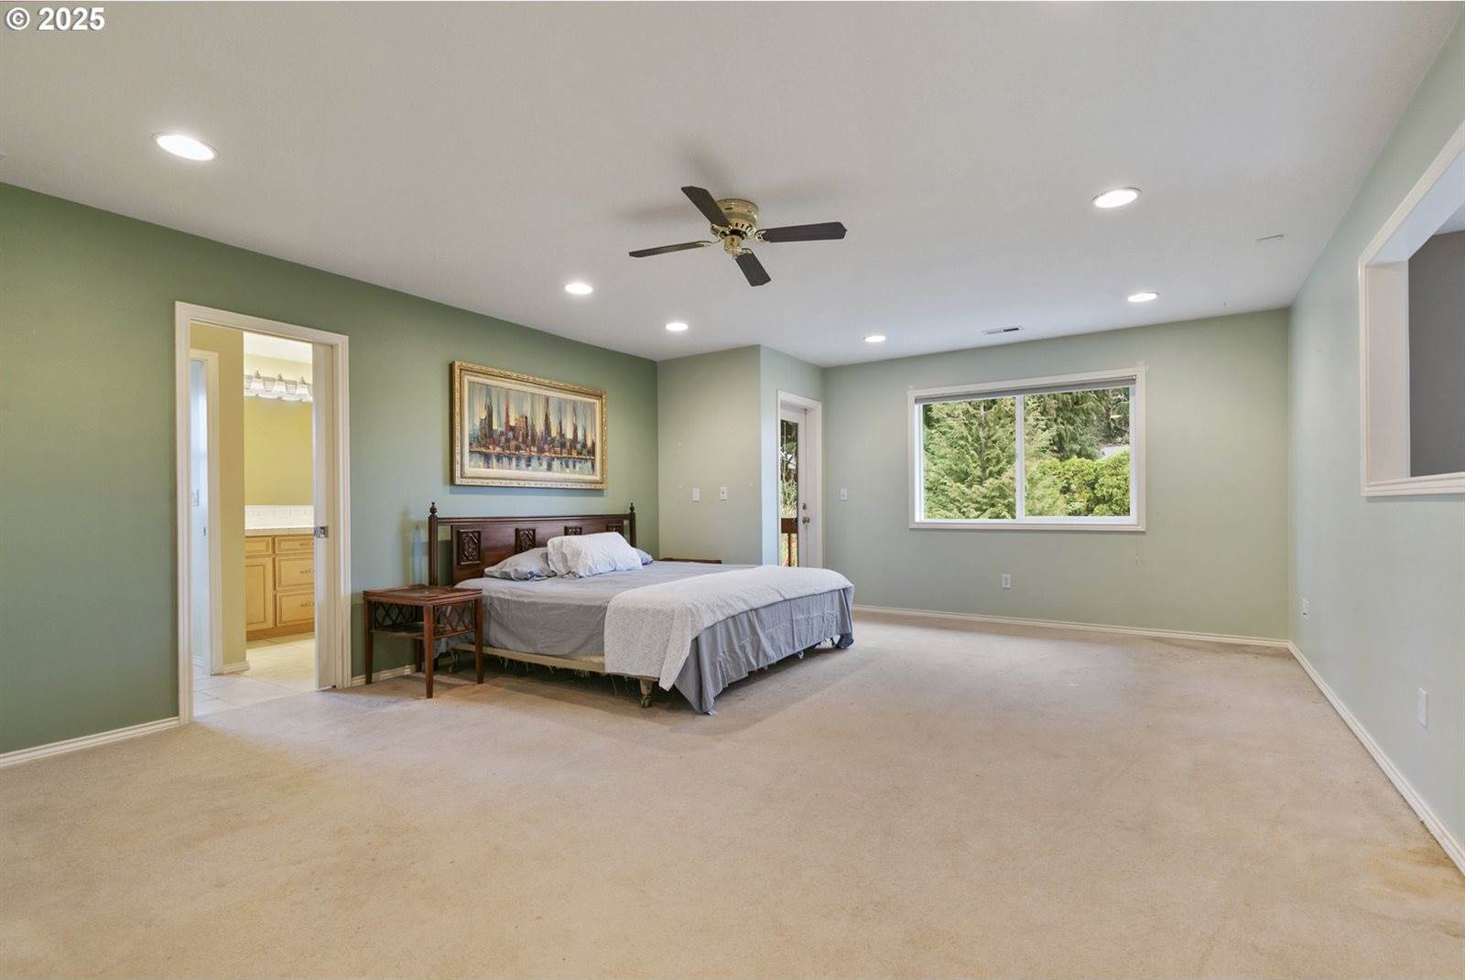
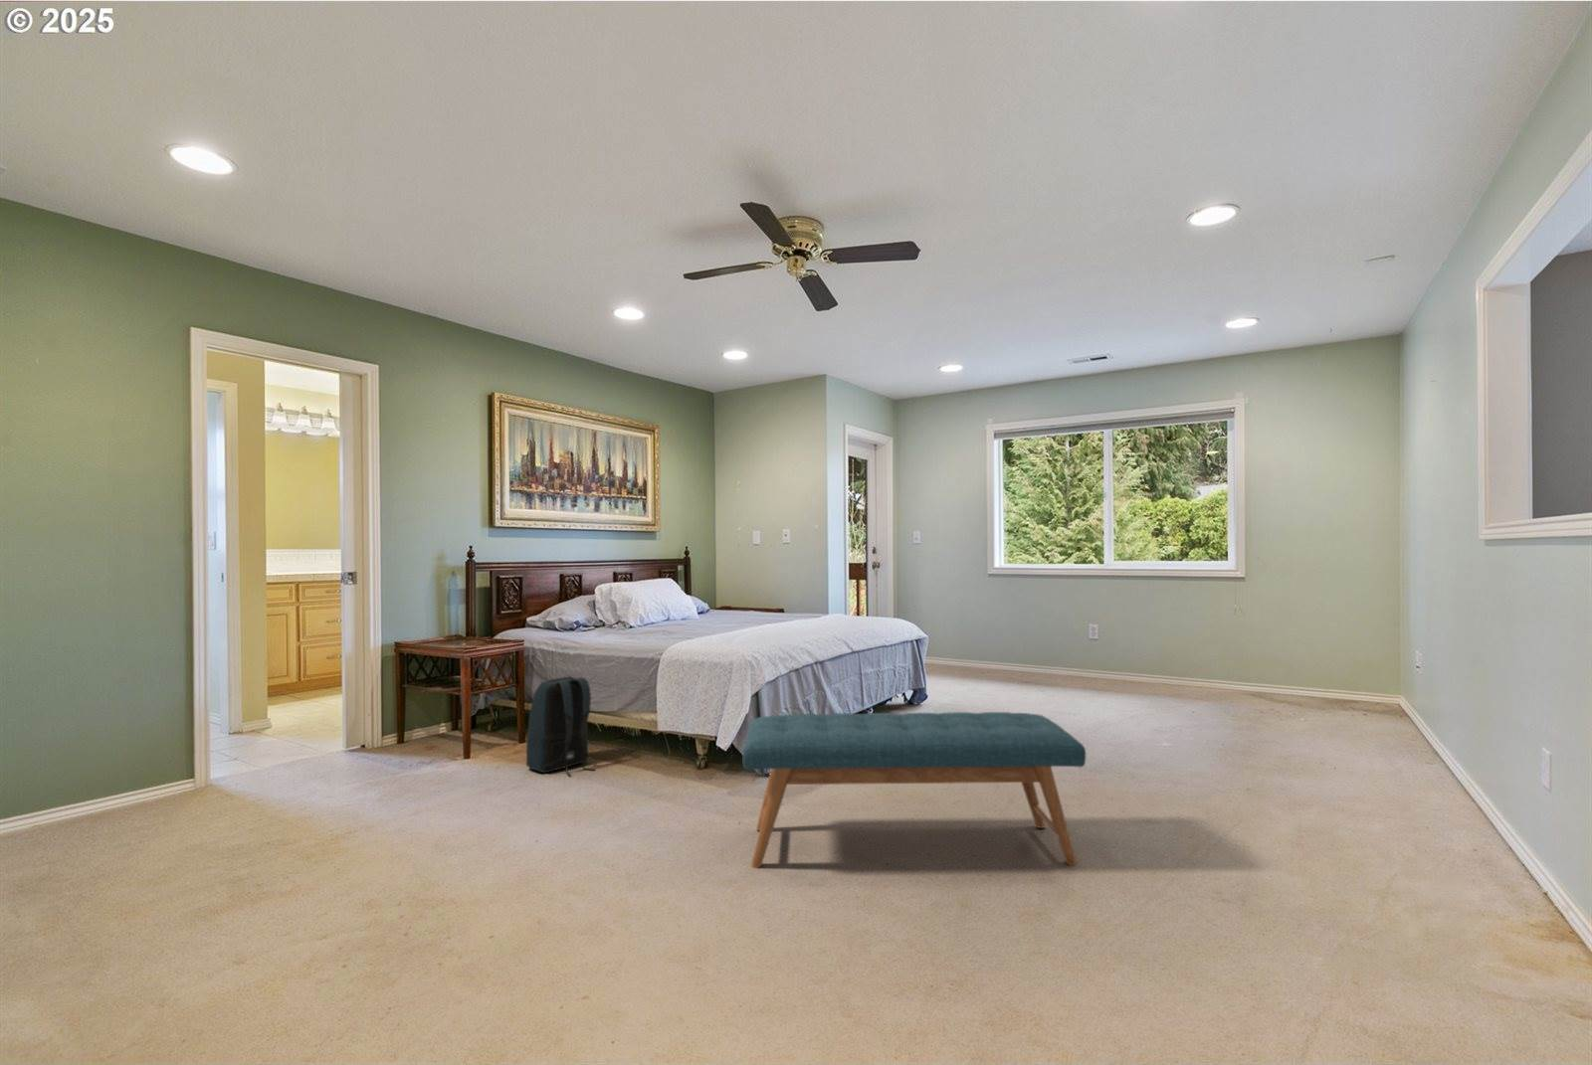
+ bench [741,711,1087,869]
+ backpack [526,674,596,779]
